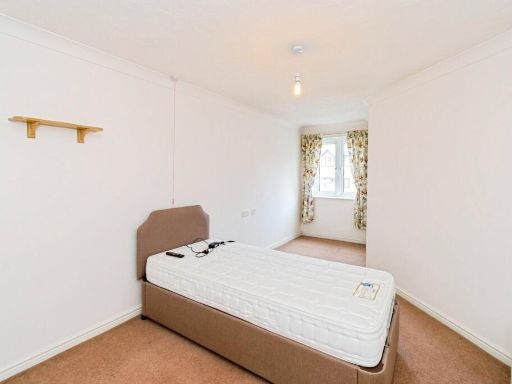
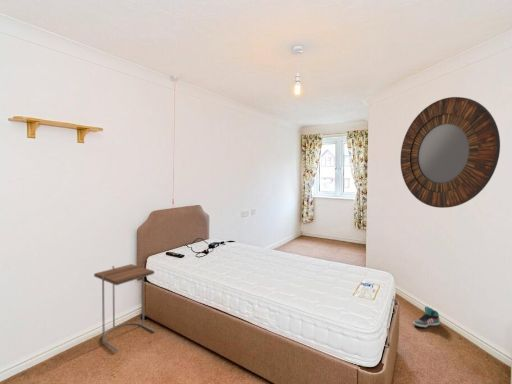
+ home mirror [399,96,501,209]
+ sneaker [412,305,441,329]
+ side table [93,263,156,352]
